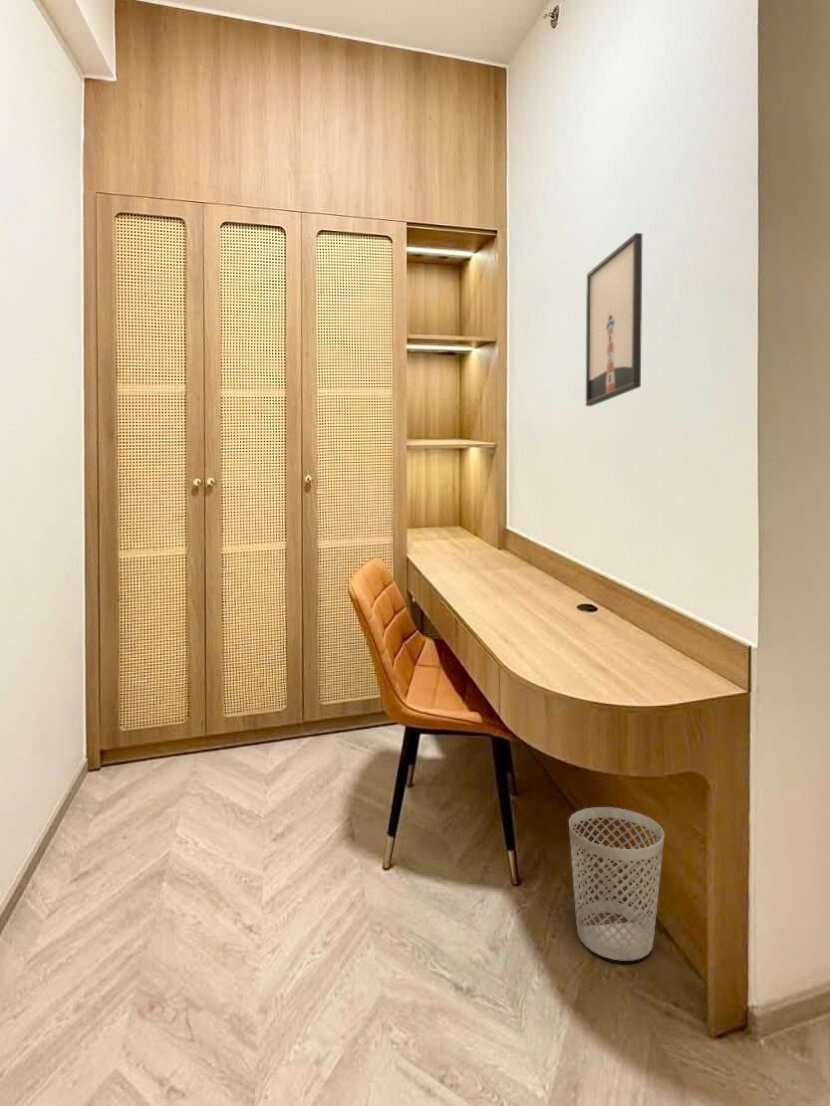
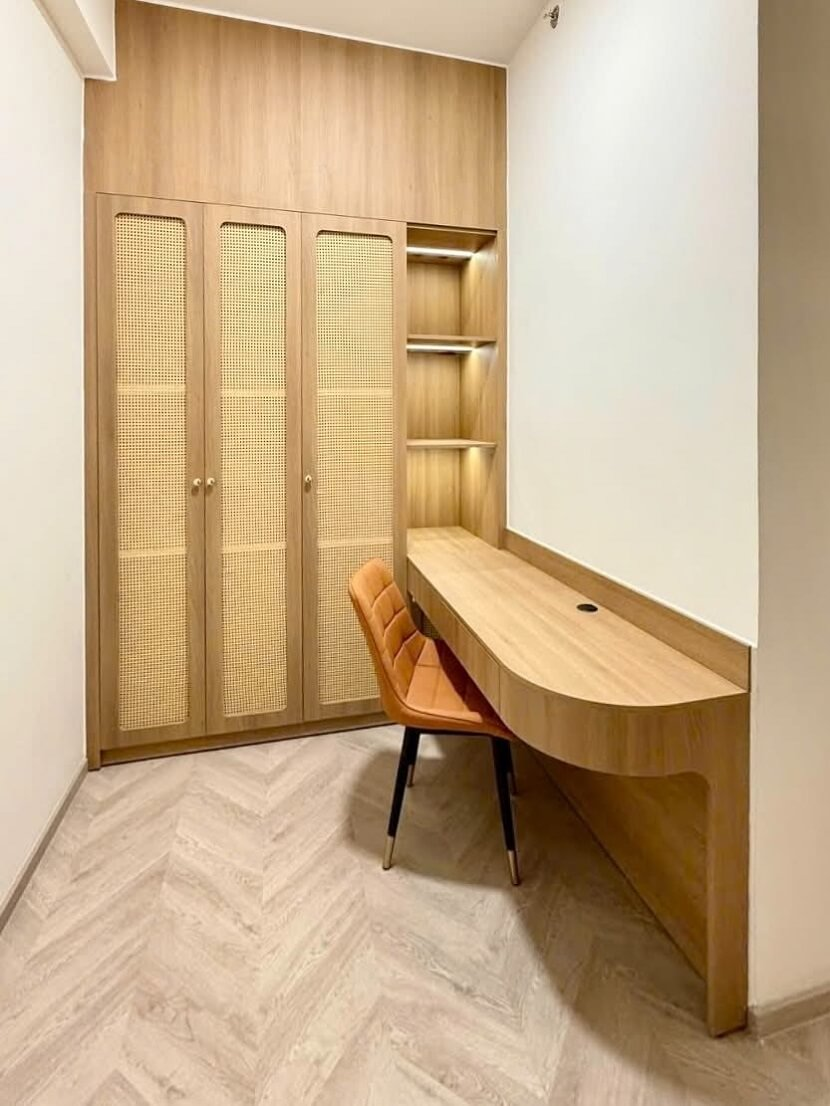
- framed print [585,232,643,407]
- wastebasket [568,806,665,962]
